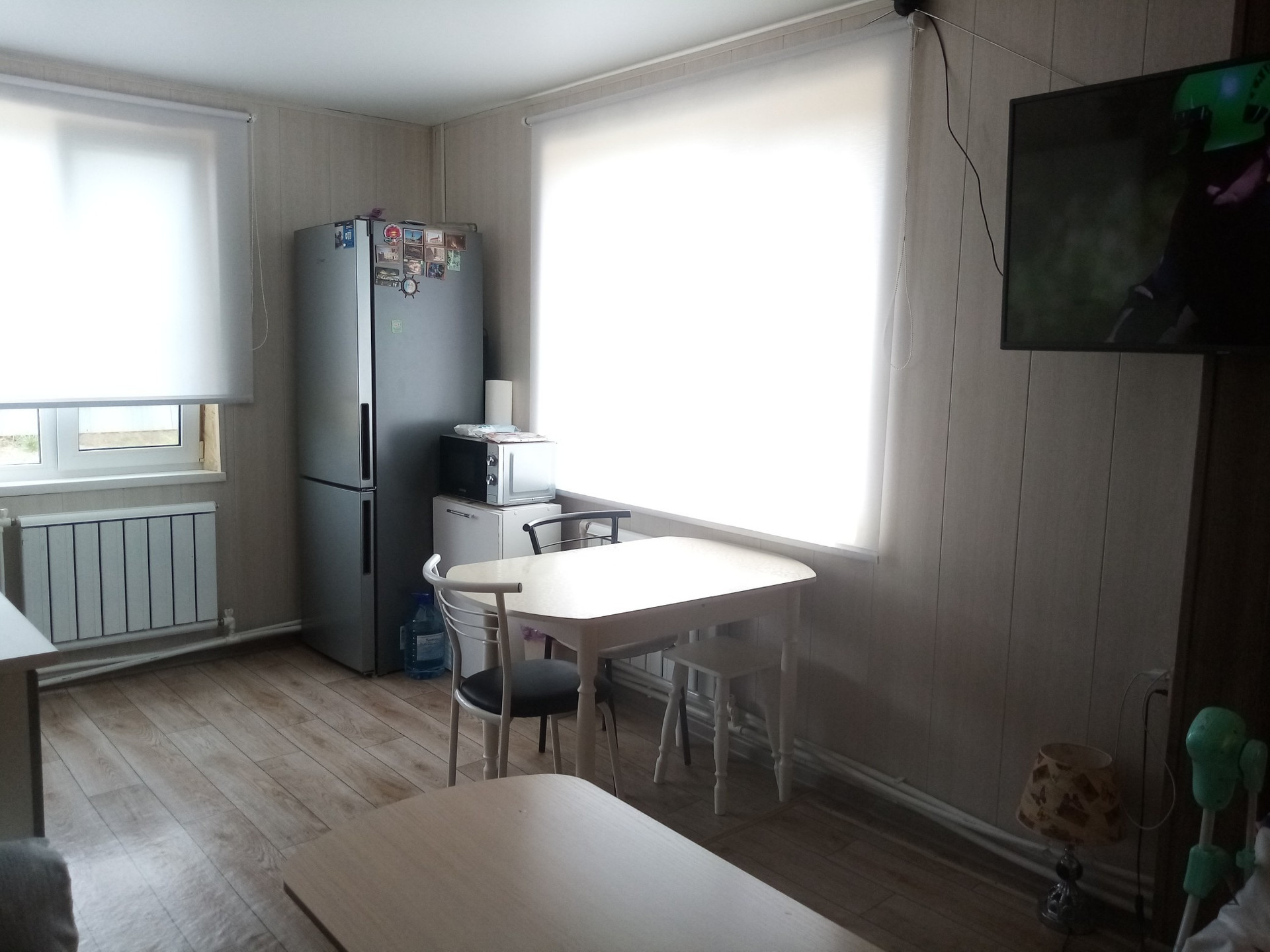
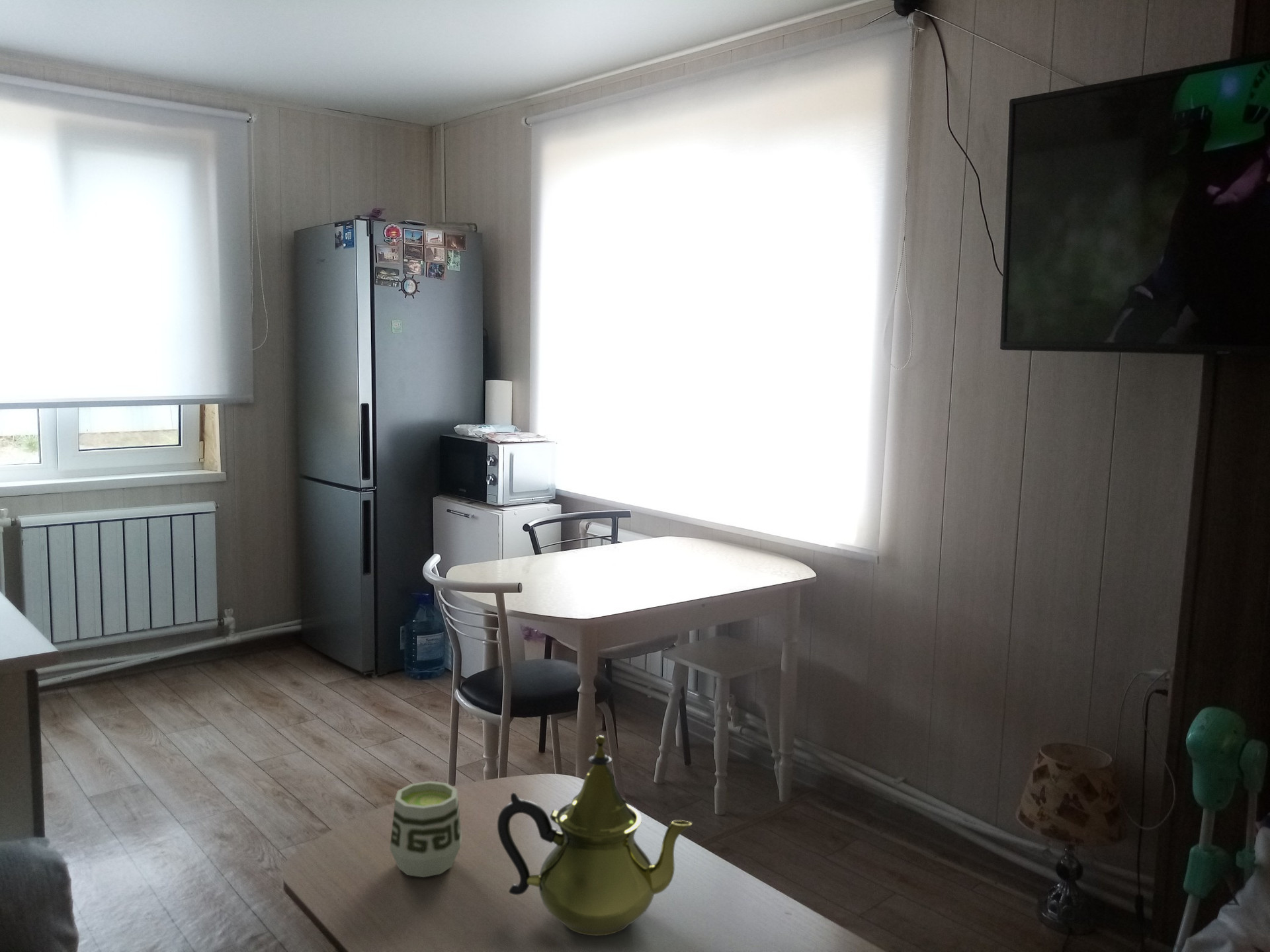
+ cup [389,781,462,878]
+ teapot [497,735,693,936]
